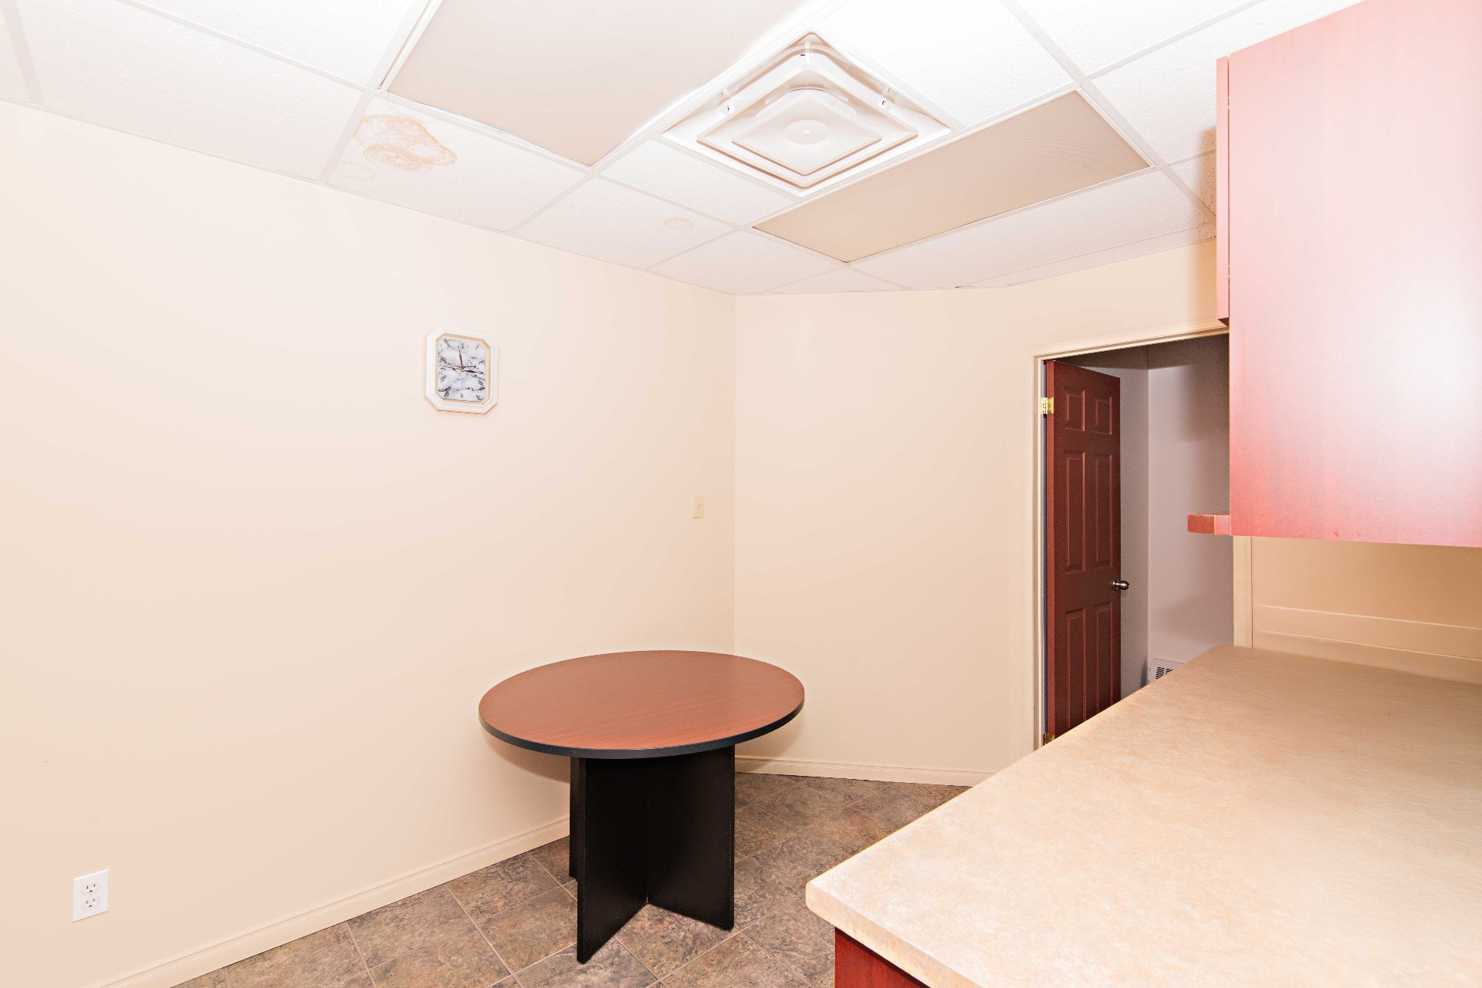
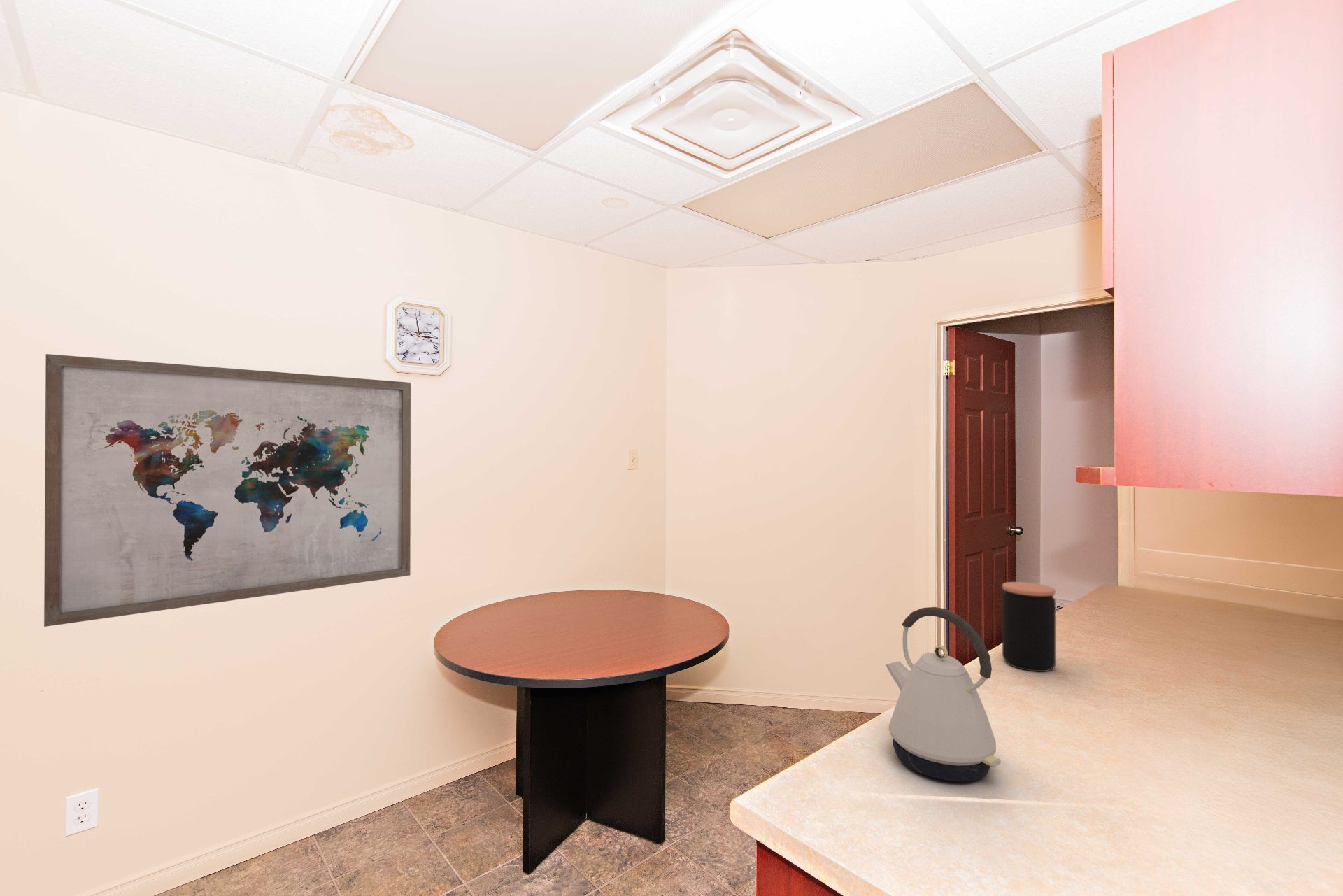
+ kettle [885,606,1002,782]
+ wall art [43,353,411,627]
+ coffee jar [1002,581,1056,672]
